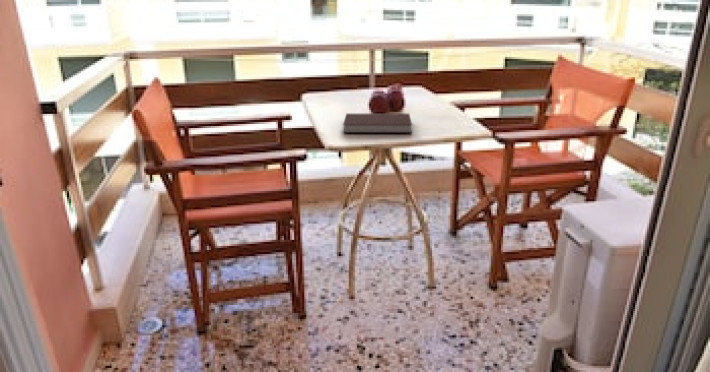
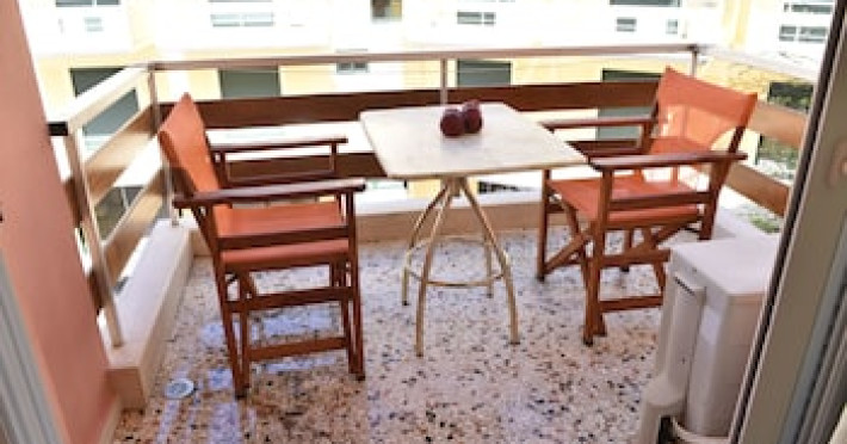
- notebook [342,113,413,134]
